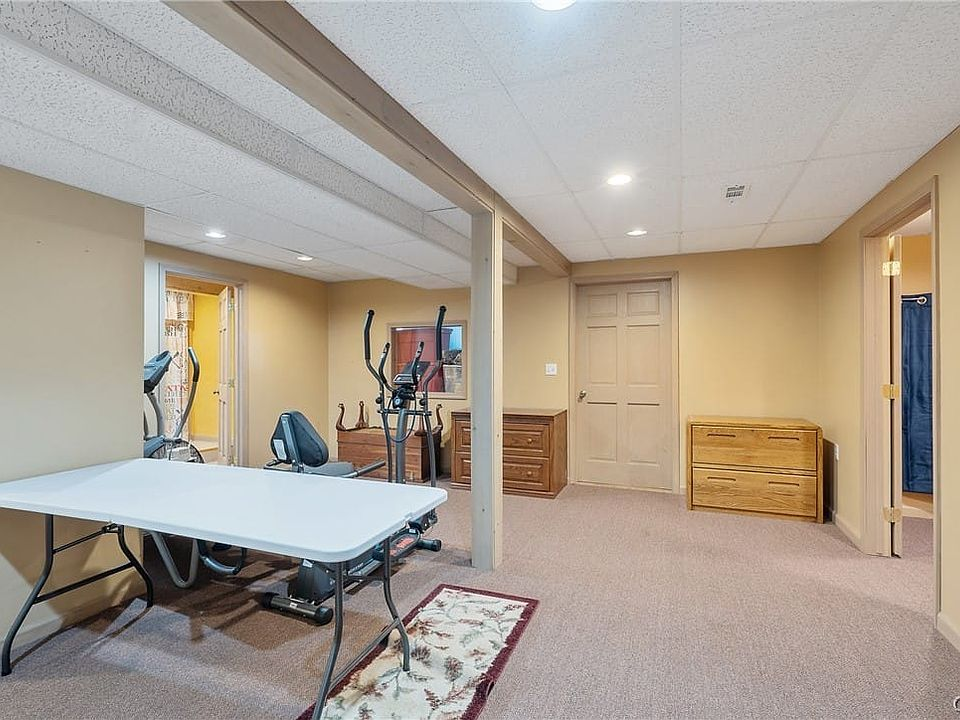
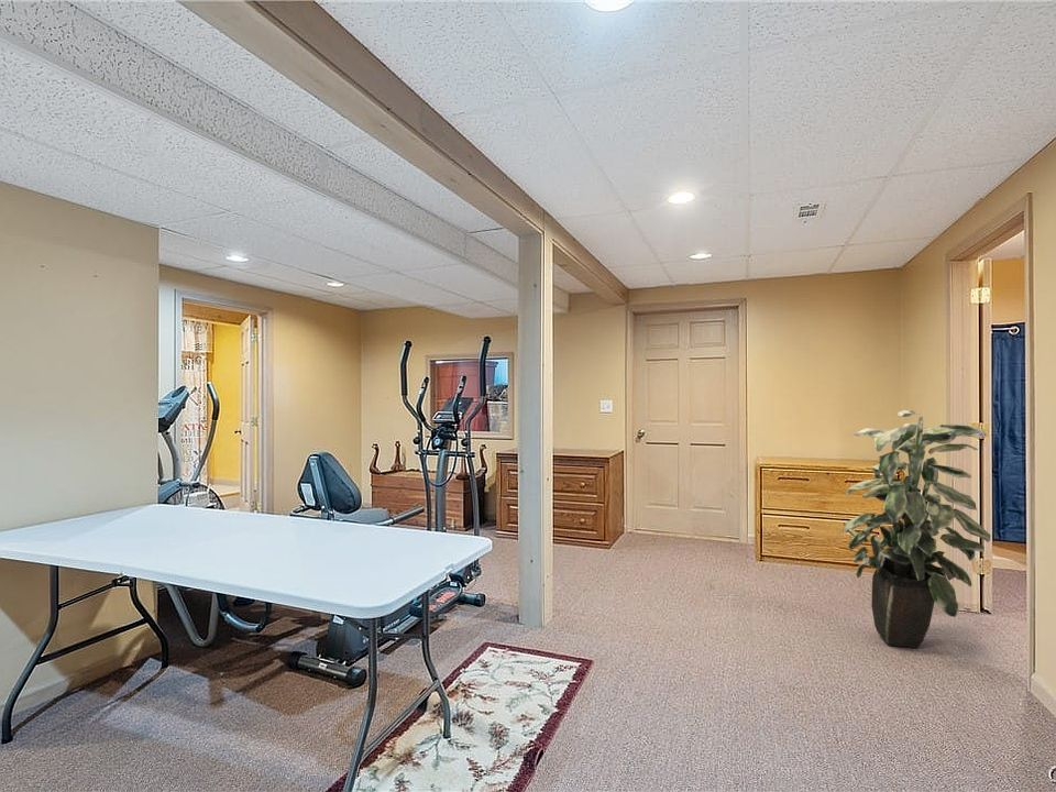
+ indoor plant [842,409,991,650]
